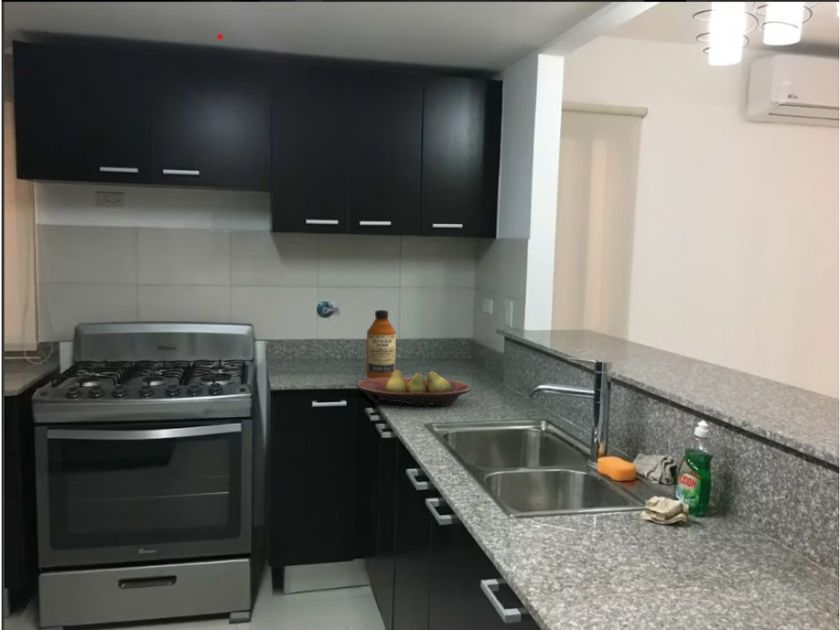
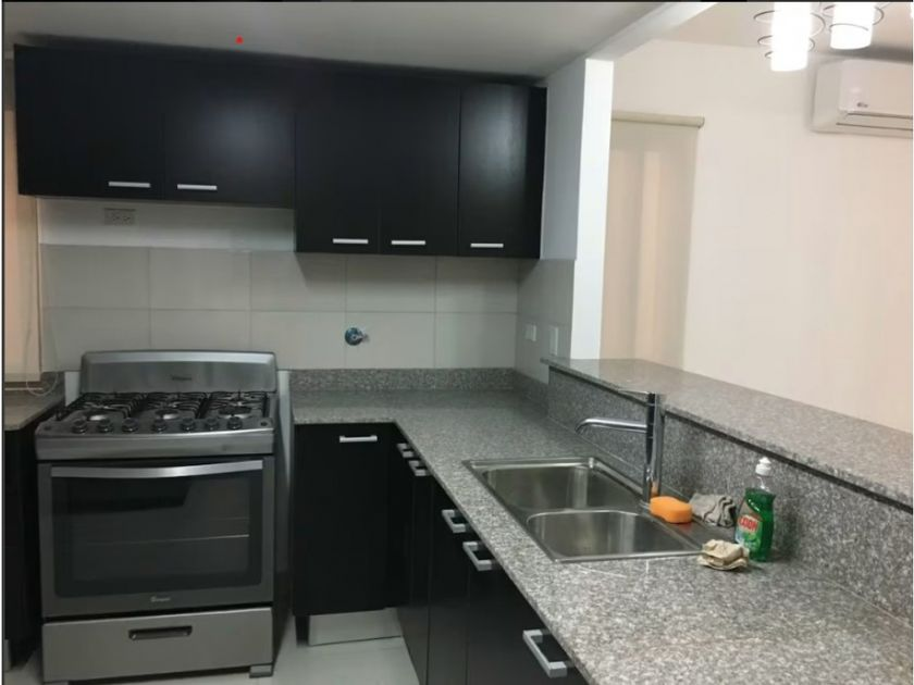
- bottle [365,309,397,379]
- fruit bowl [356,369,473,407]
